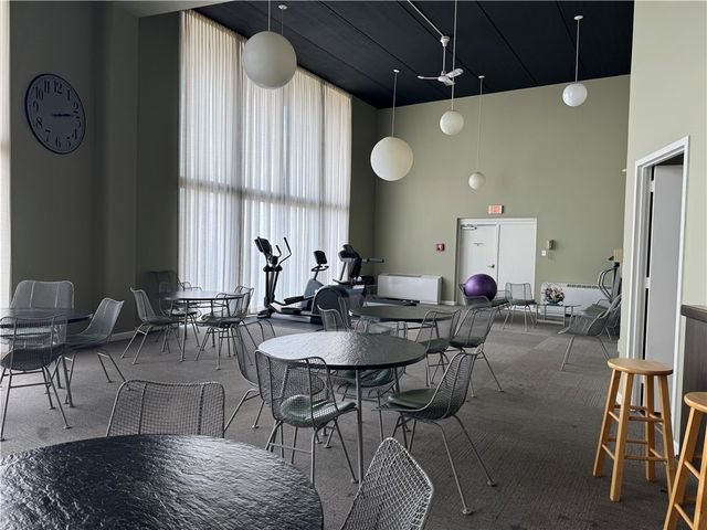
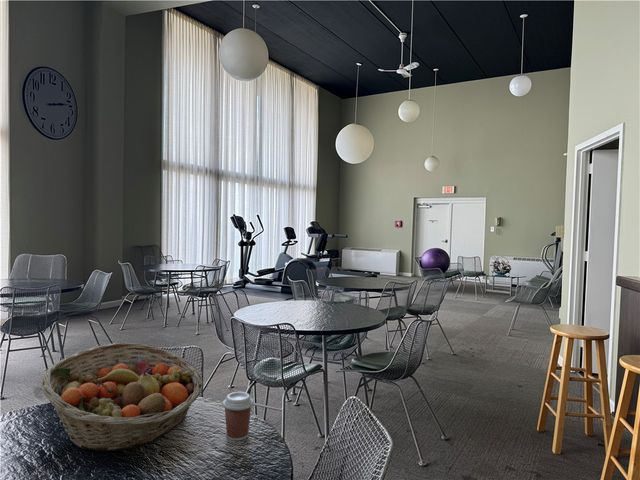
+ fruit basket [39,342,204,452]
+ coffee cup [222,391,255,442]
